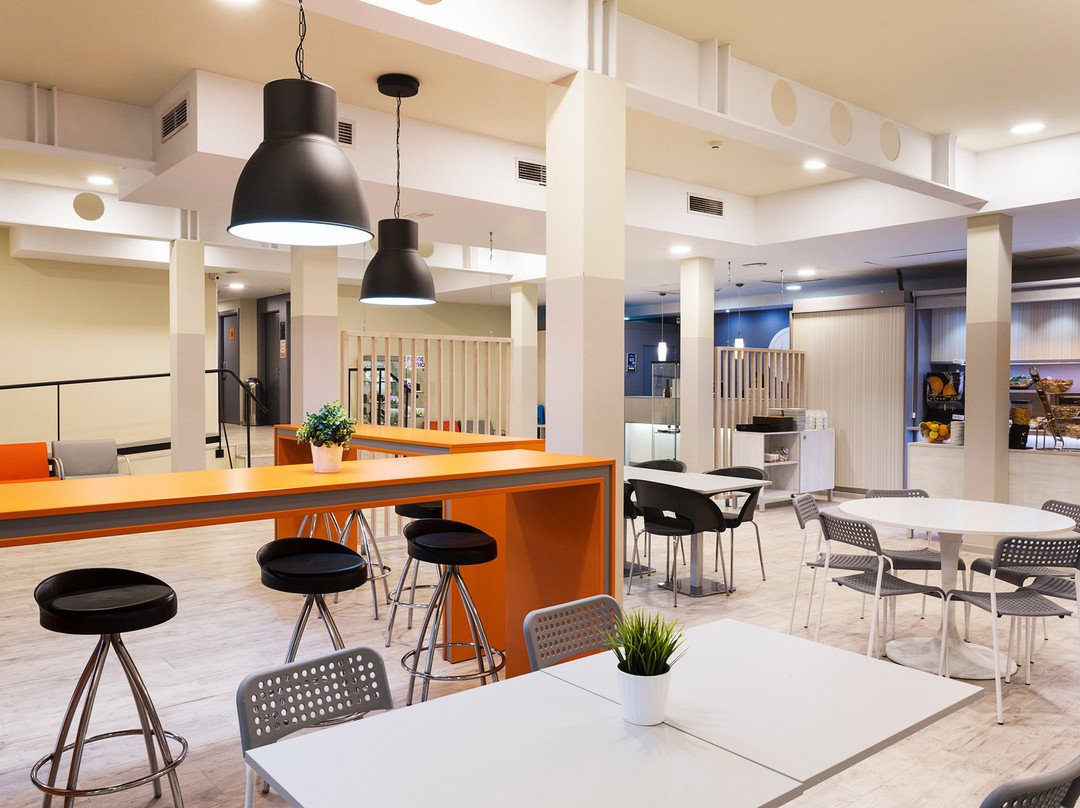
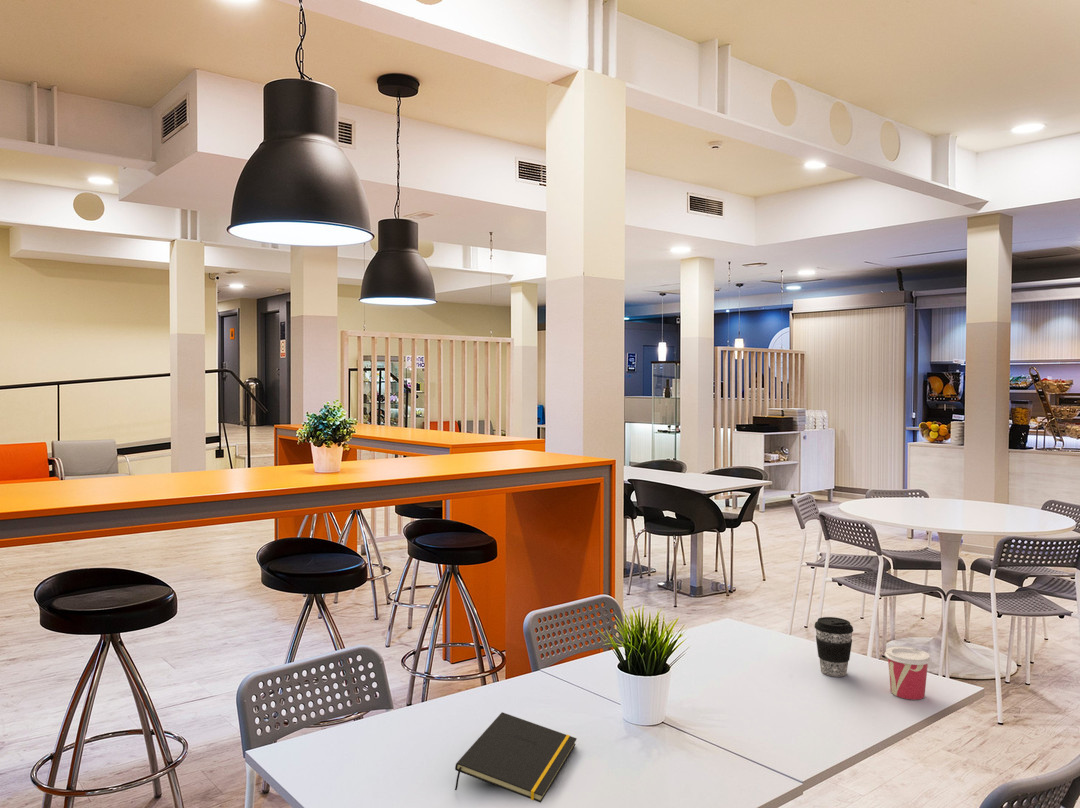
+ cup [884,646,932,701]
+ notepad [454,712,578,803]
+ coffee cup [813,616,854,678]
